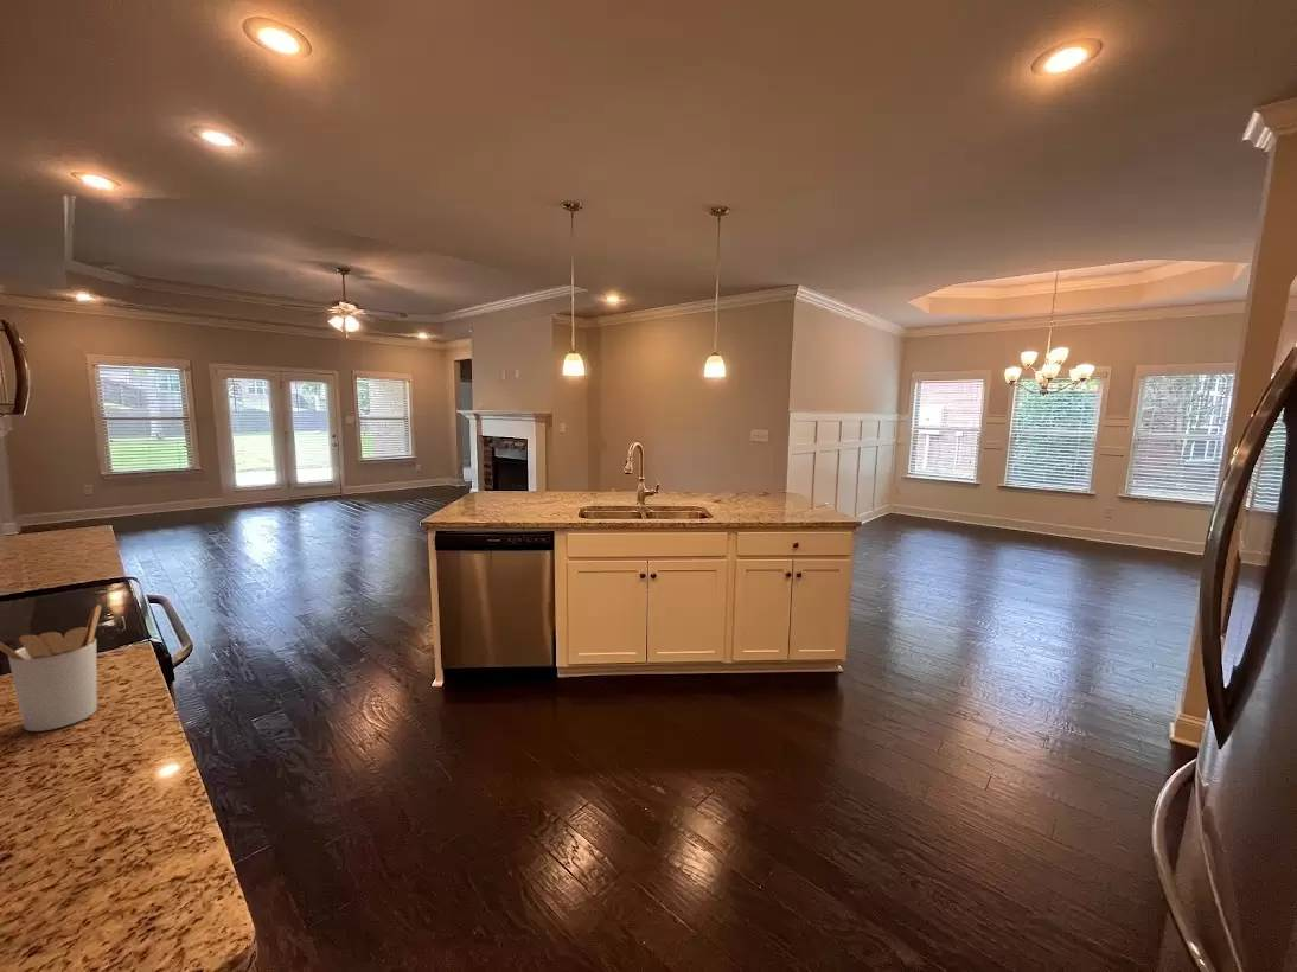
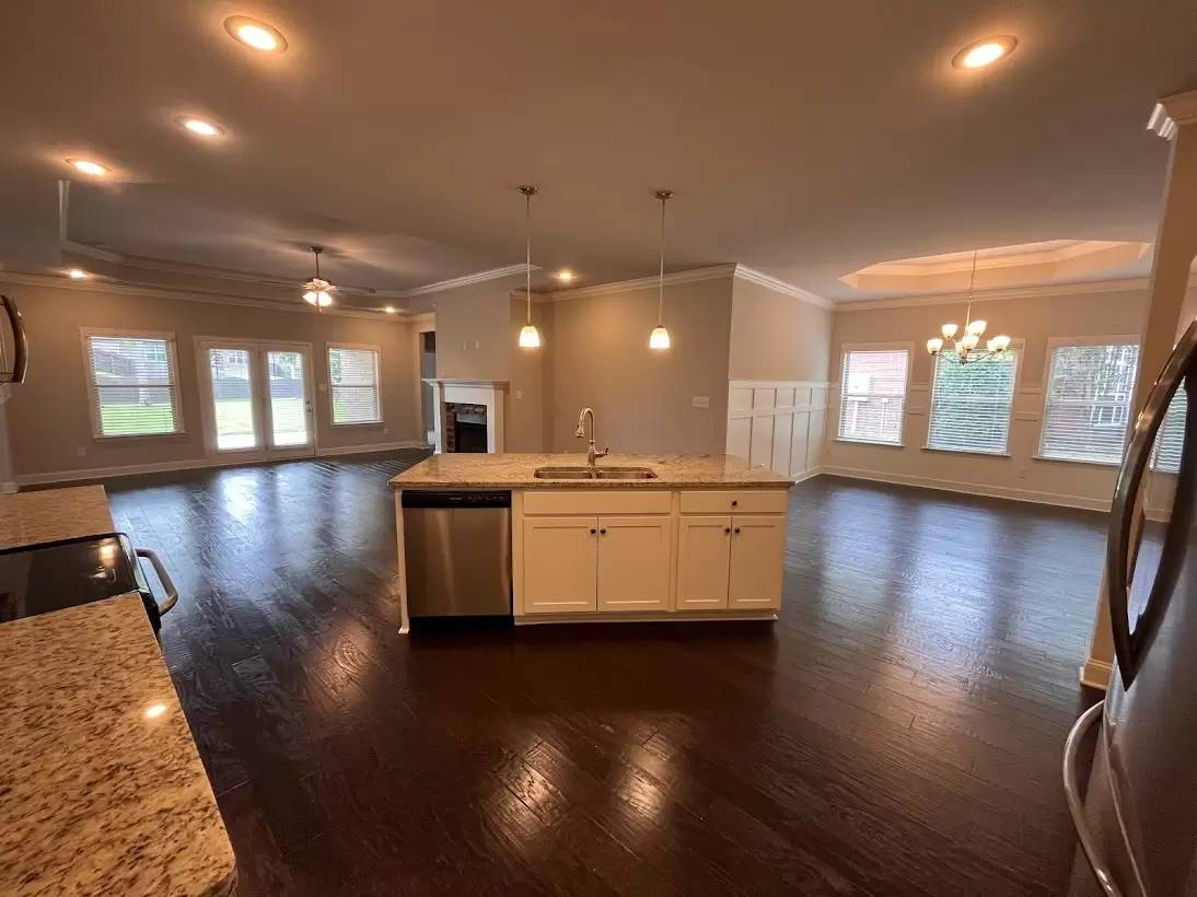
- utensil holder [0,603,102,733]
